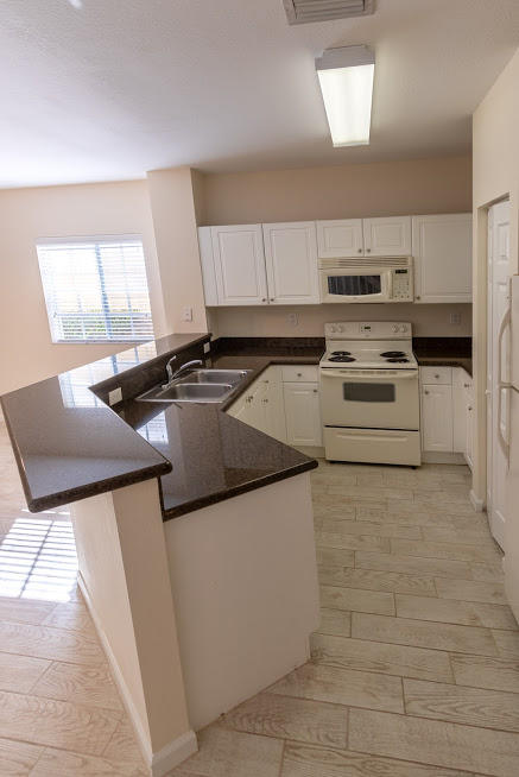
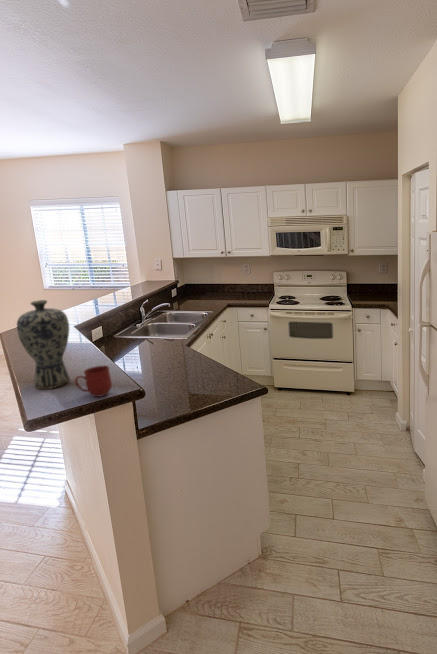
+ vase [16,299,71,390]
+ mug [74,365,113,398]
